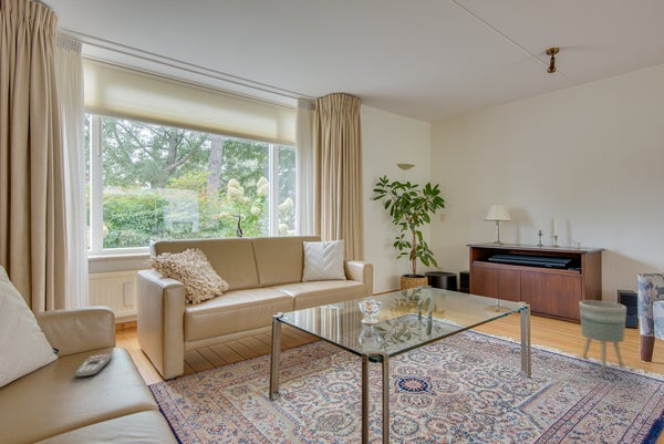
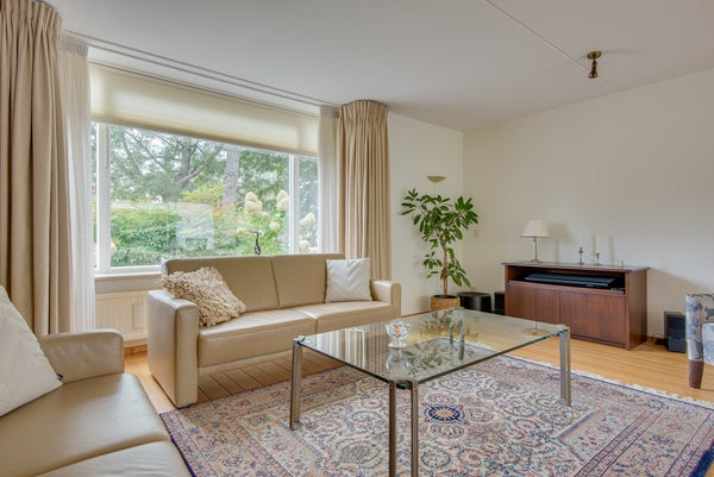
- planter [578,299,627,370]
- remote control [74,353,113,379]
